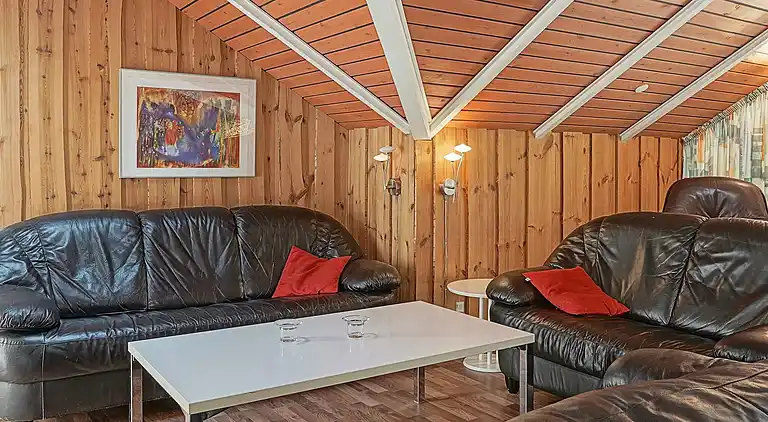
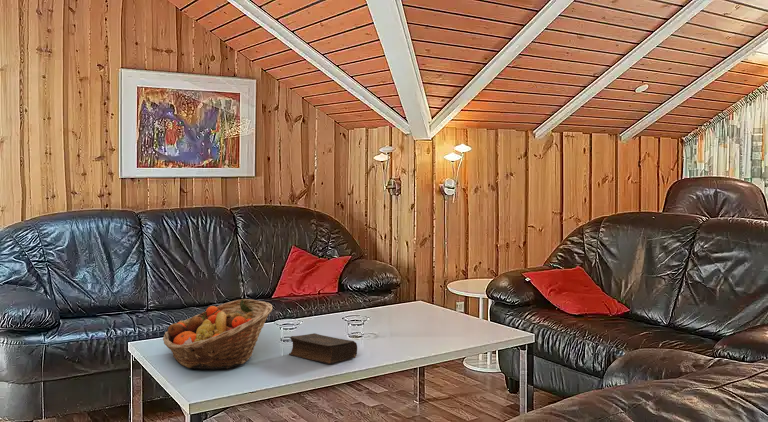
+ fruit basket [162,298,273,370]
+ book [288,332,358,364]
